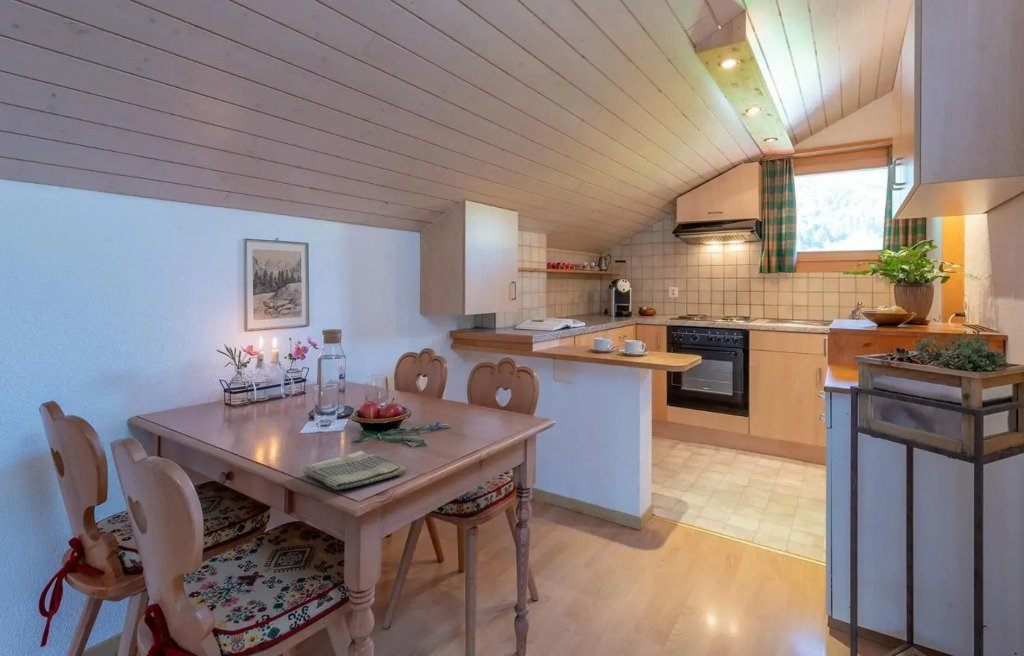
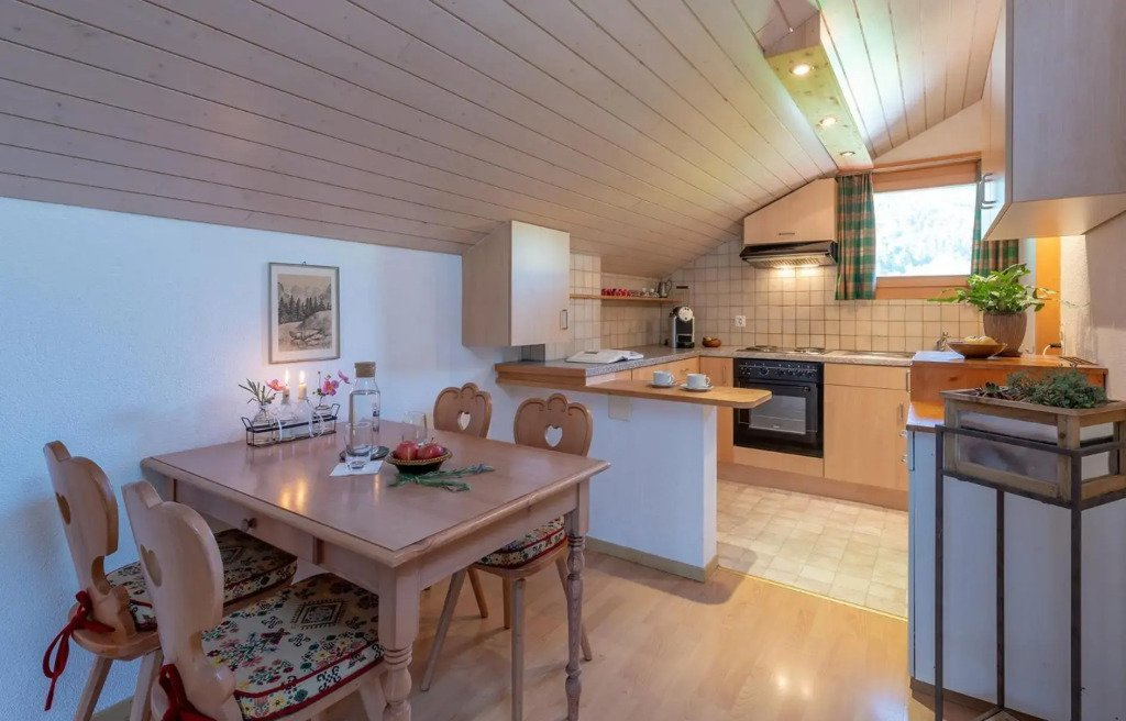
- dish towel [301,450,407,491]
